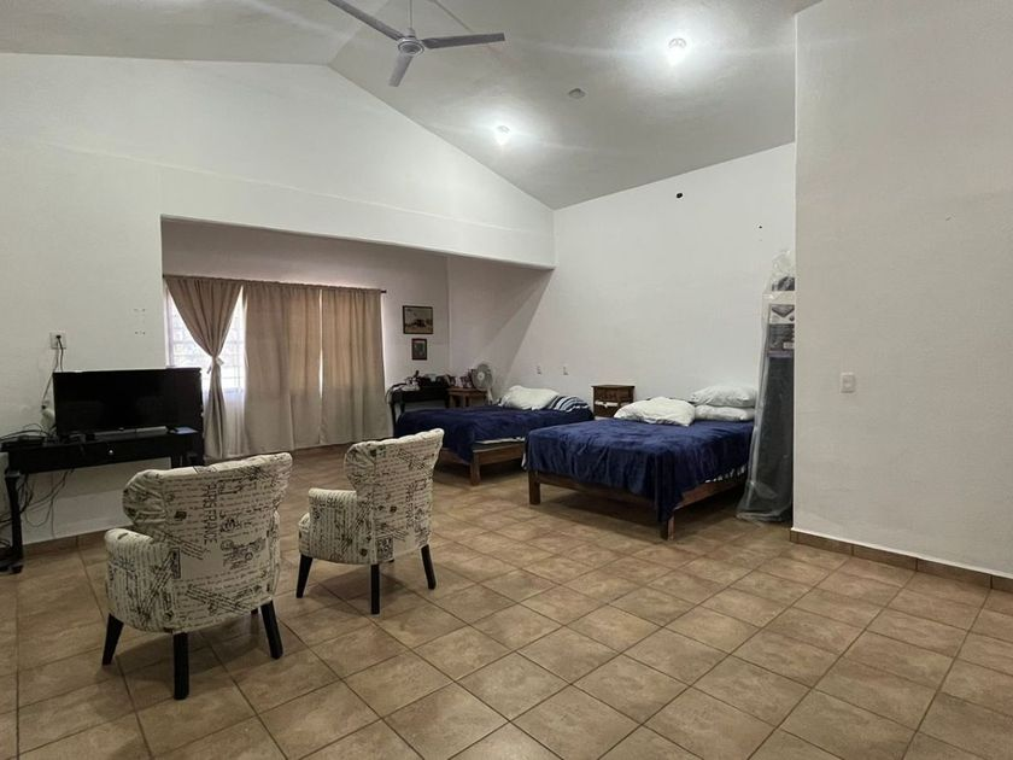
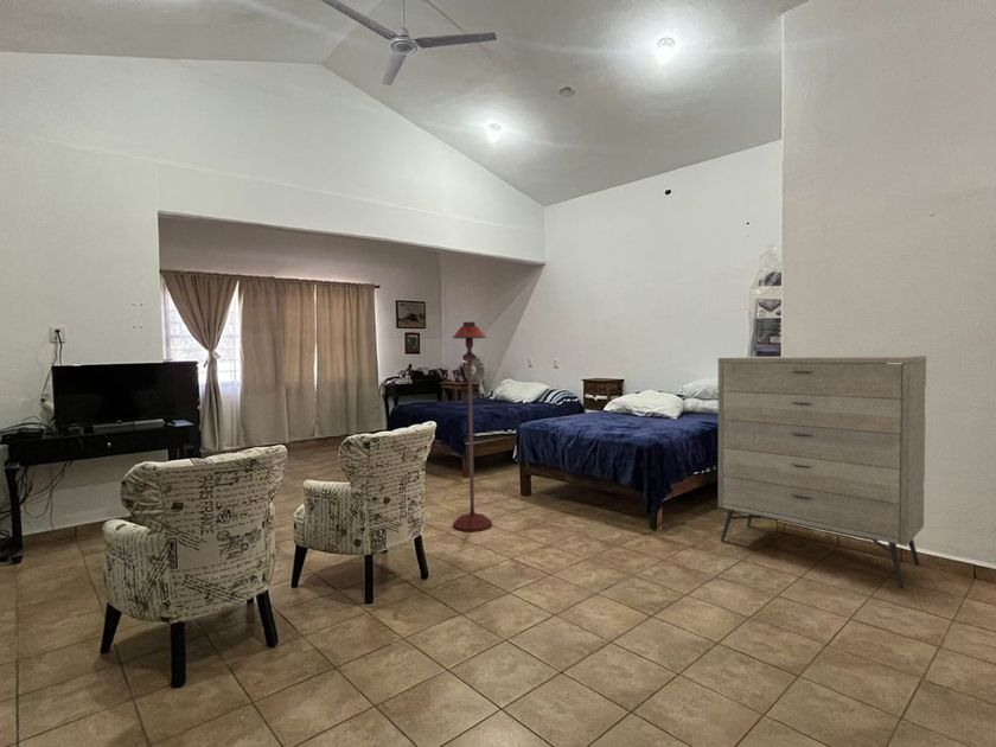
+ floor lamp [452,321,493,532]
+ dresser [717,355,927,588]
